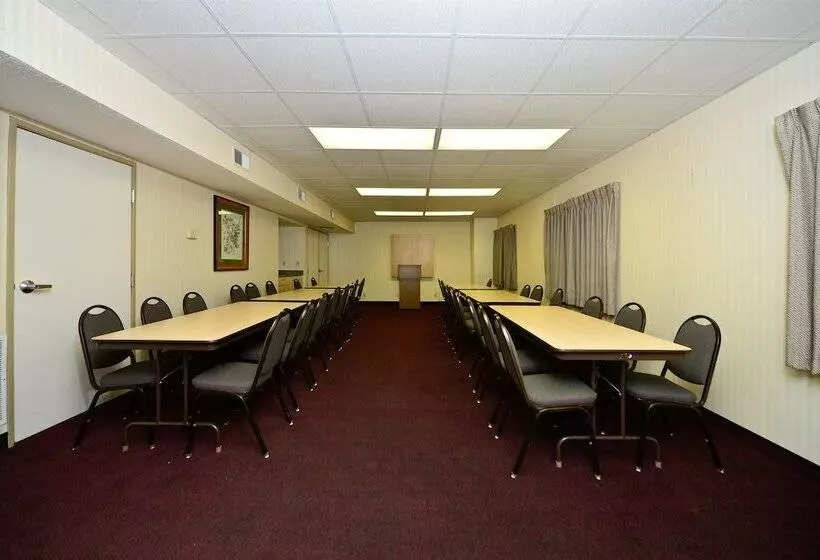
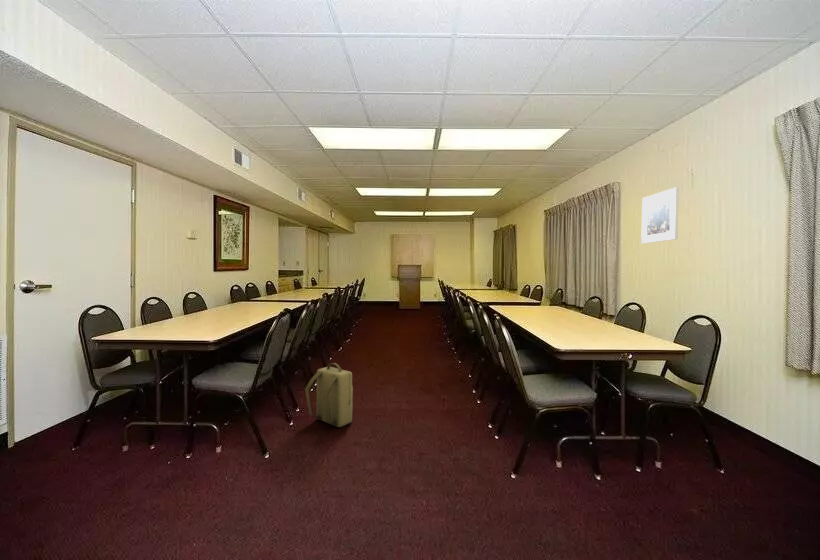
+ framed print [640,186,680,245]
+ backpack [304,362,354,428]
